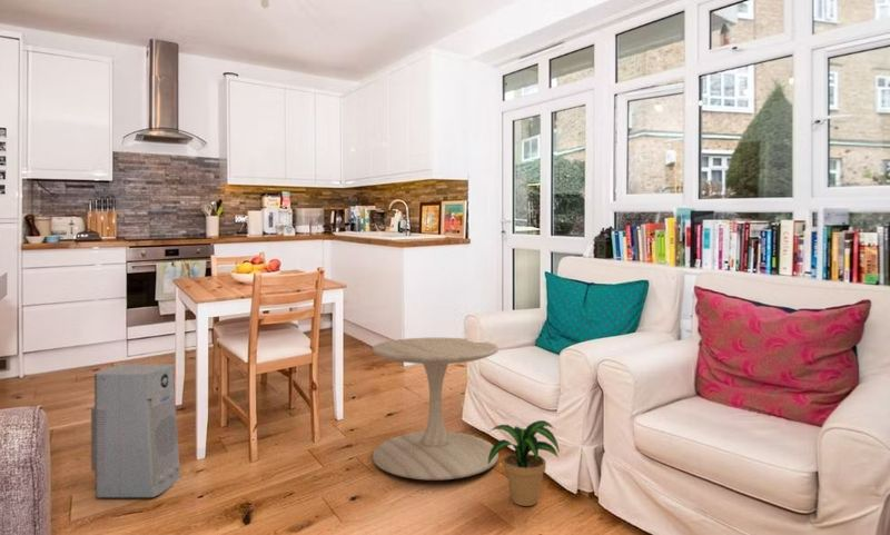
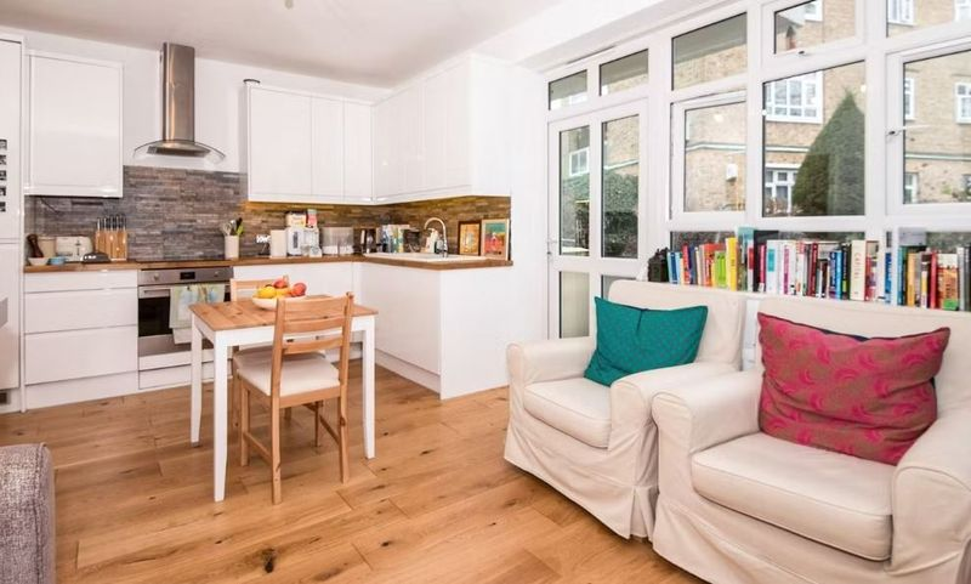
- potted plant [483,419,561,507]
- side table [372,337,500,482]
- air purifier [90,363,181,498]
